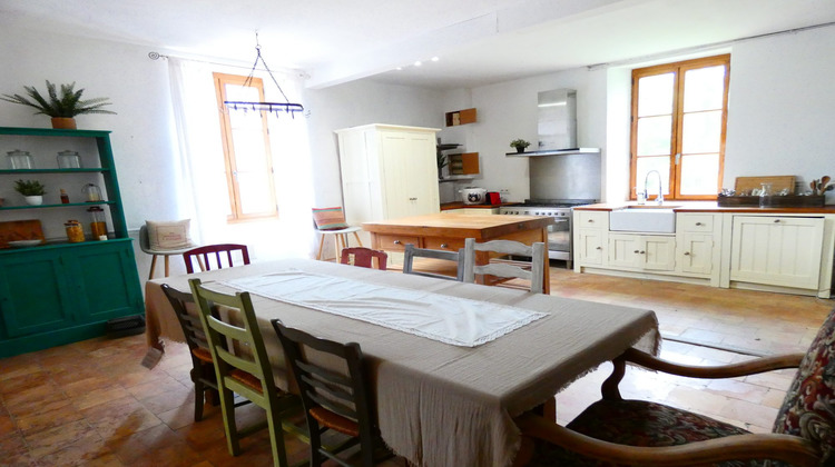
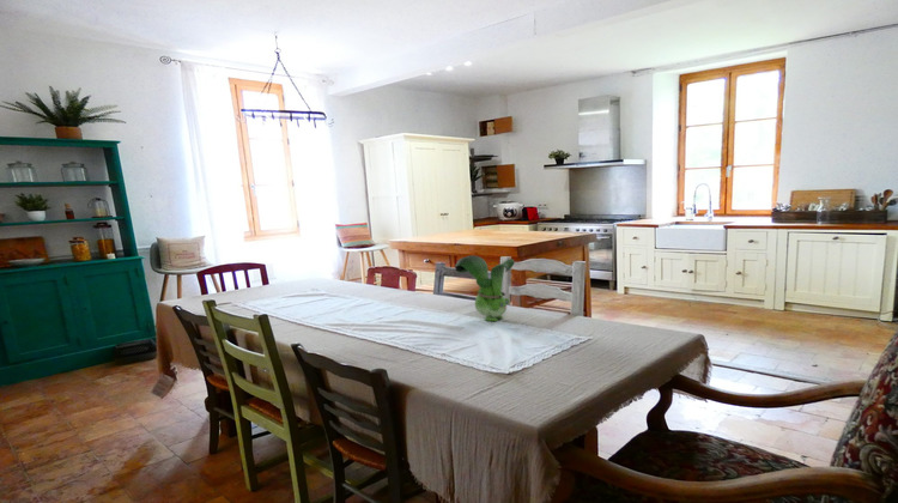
+ toy figurine [454,254,516,322]
